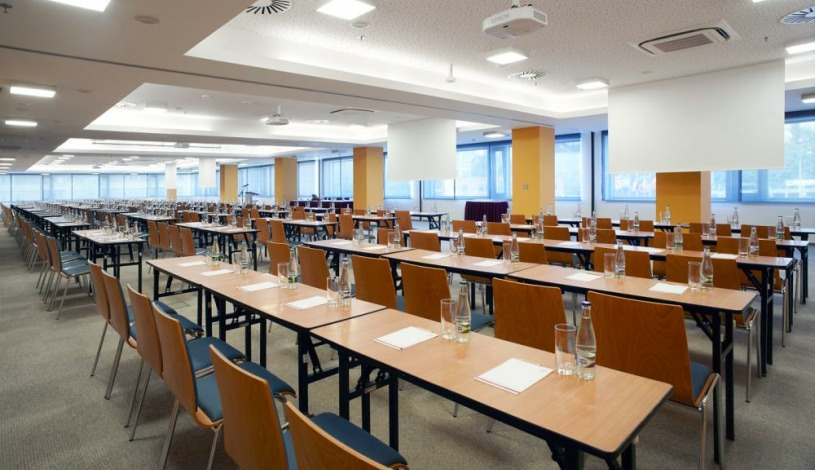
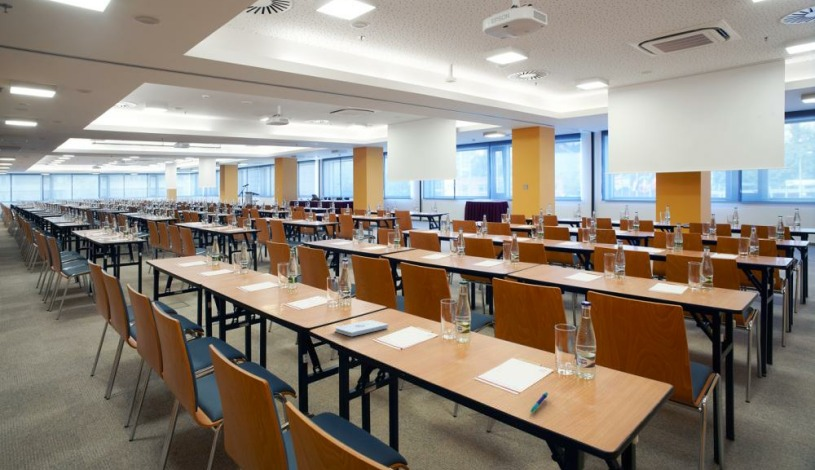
+ notepad [334,319,389,337]
+ pen [529,391,549,413]
